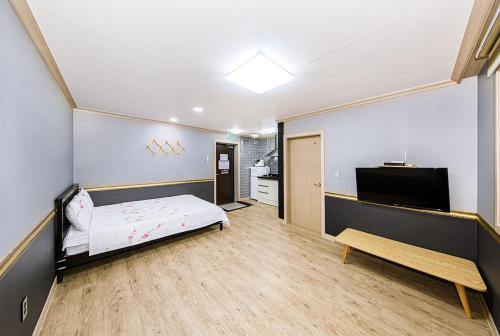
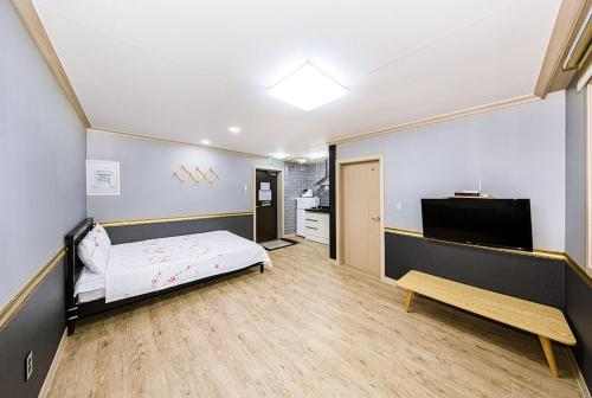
+ wall art [84,159,121,197]
